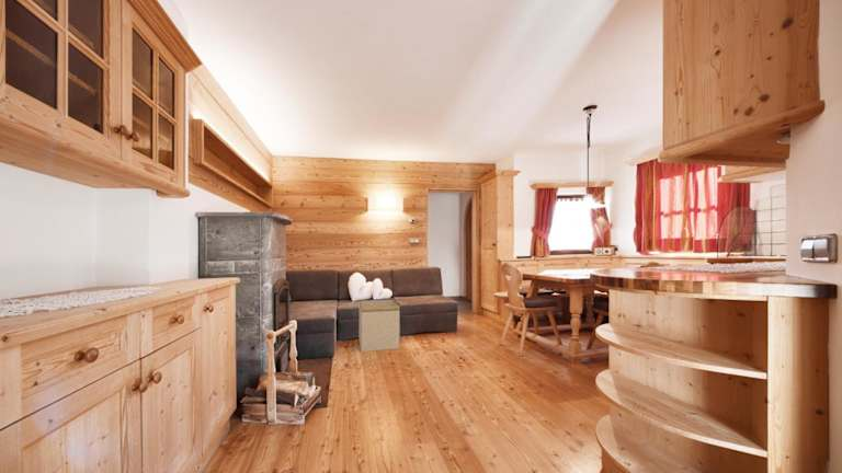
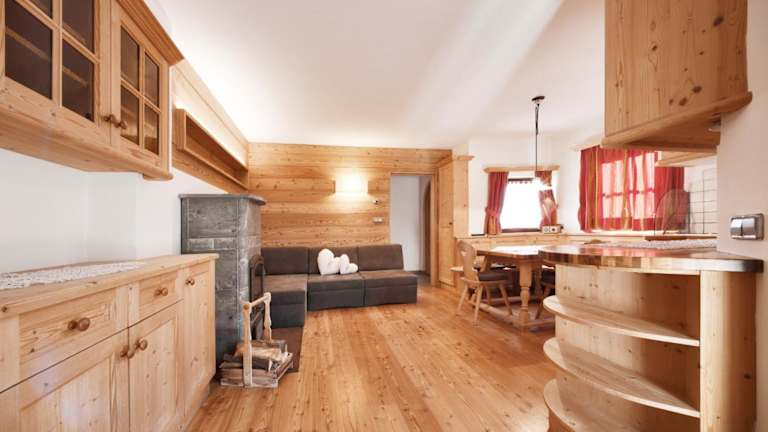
- storage bin [359,298,401,353]
